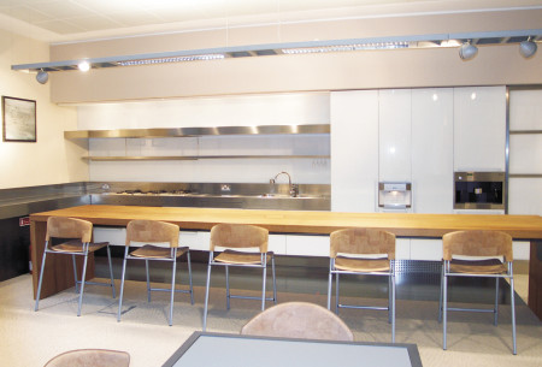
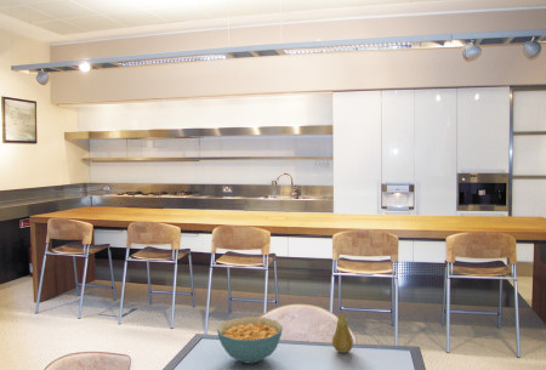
+ cereal bowl [216,315,284,364]
+ fruit [331,312,354,354]
